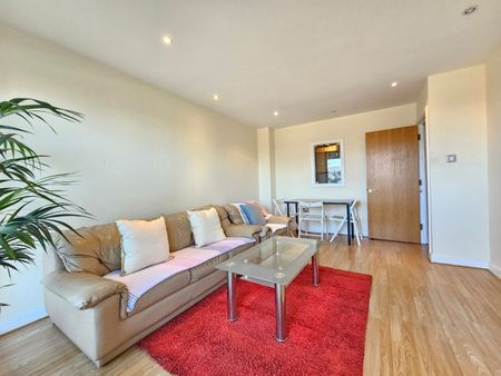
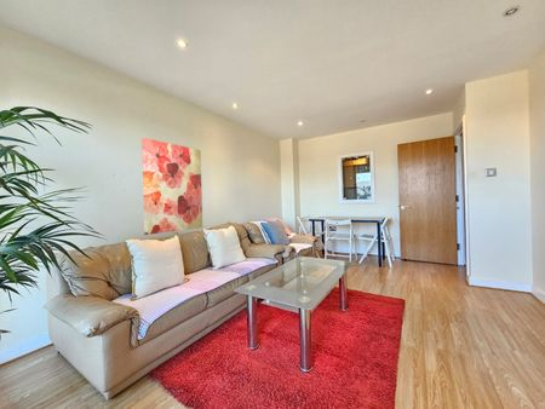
+ wall art [140,137,203,236]
